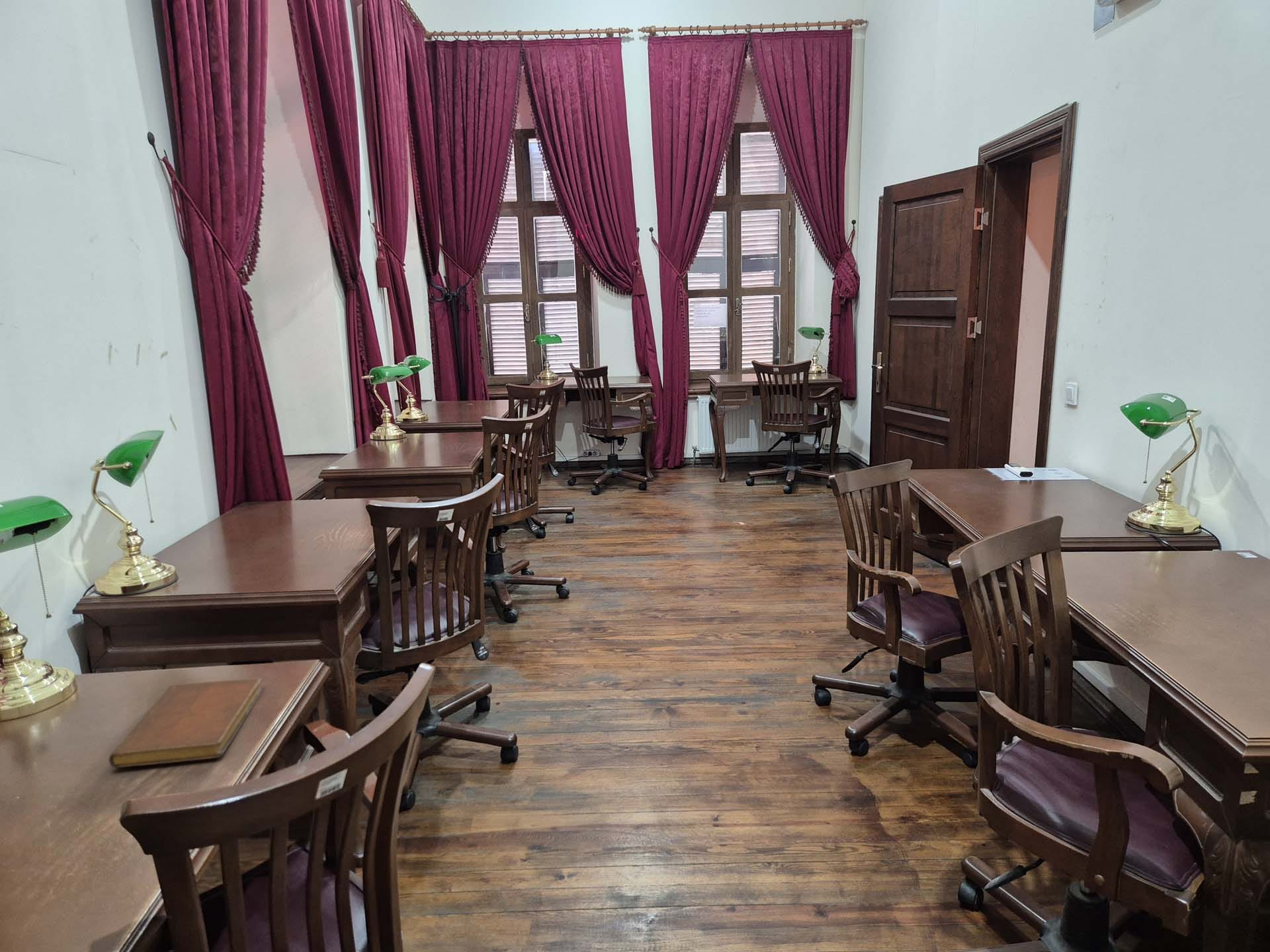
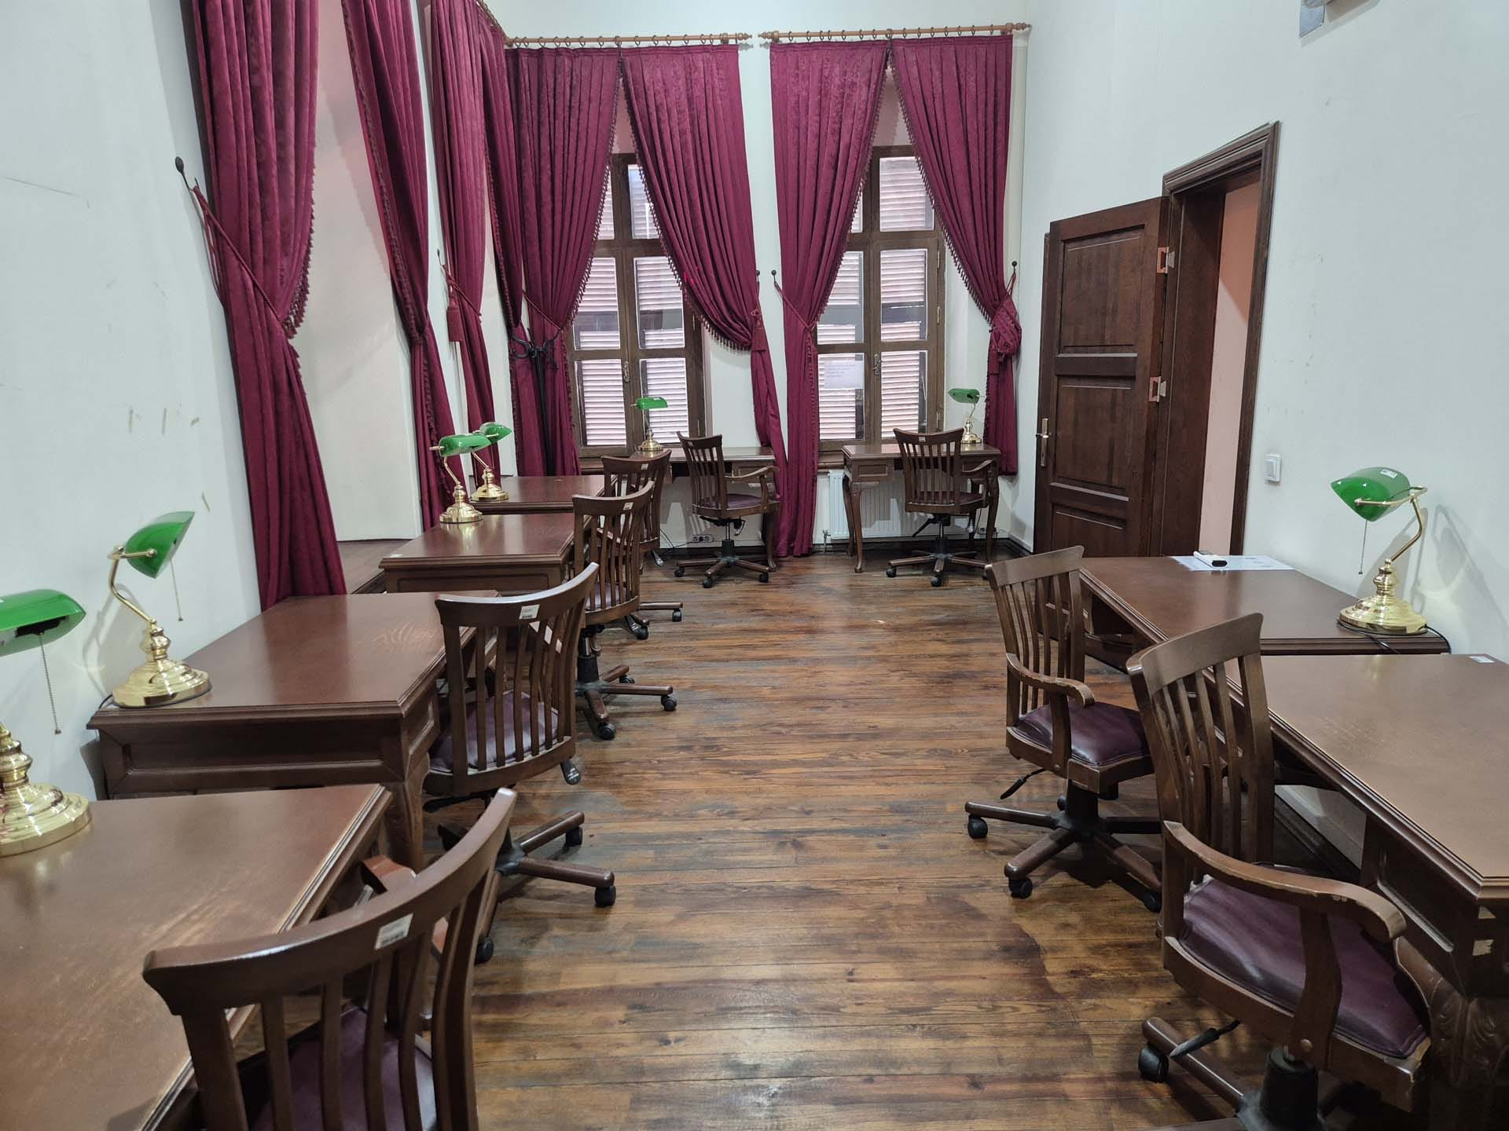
- notebook [108,678,264,768]
